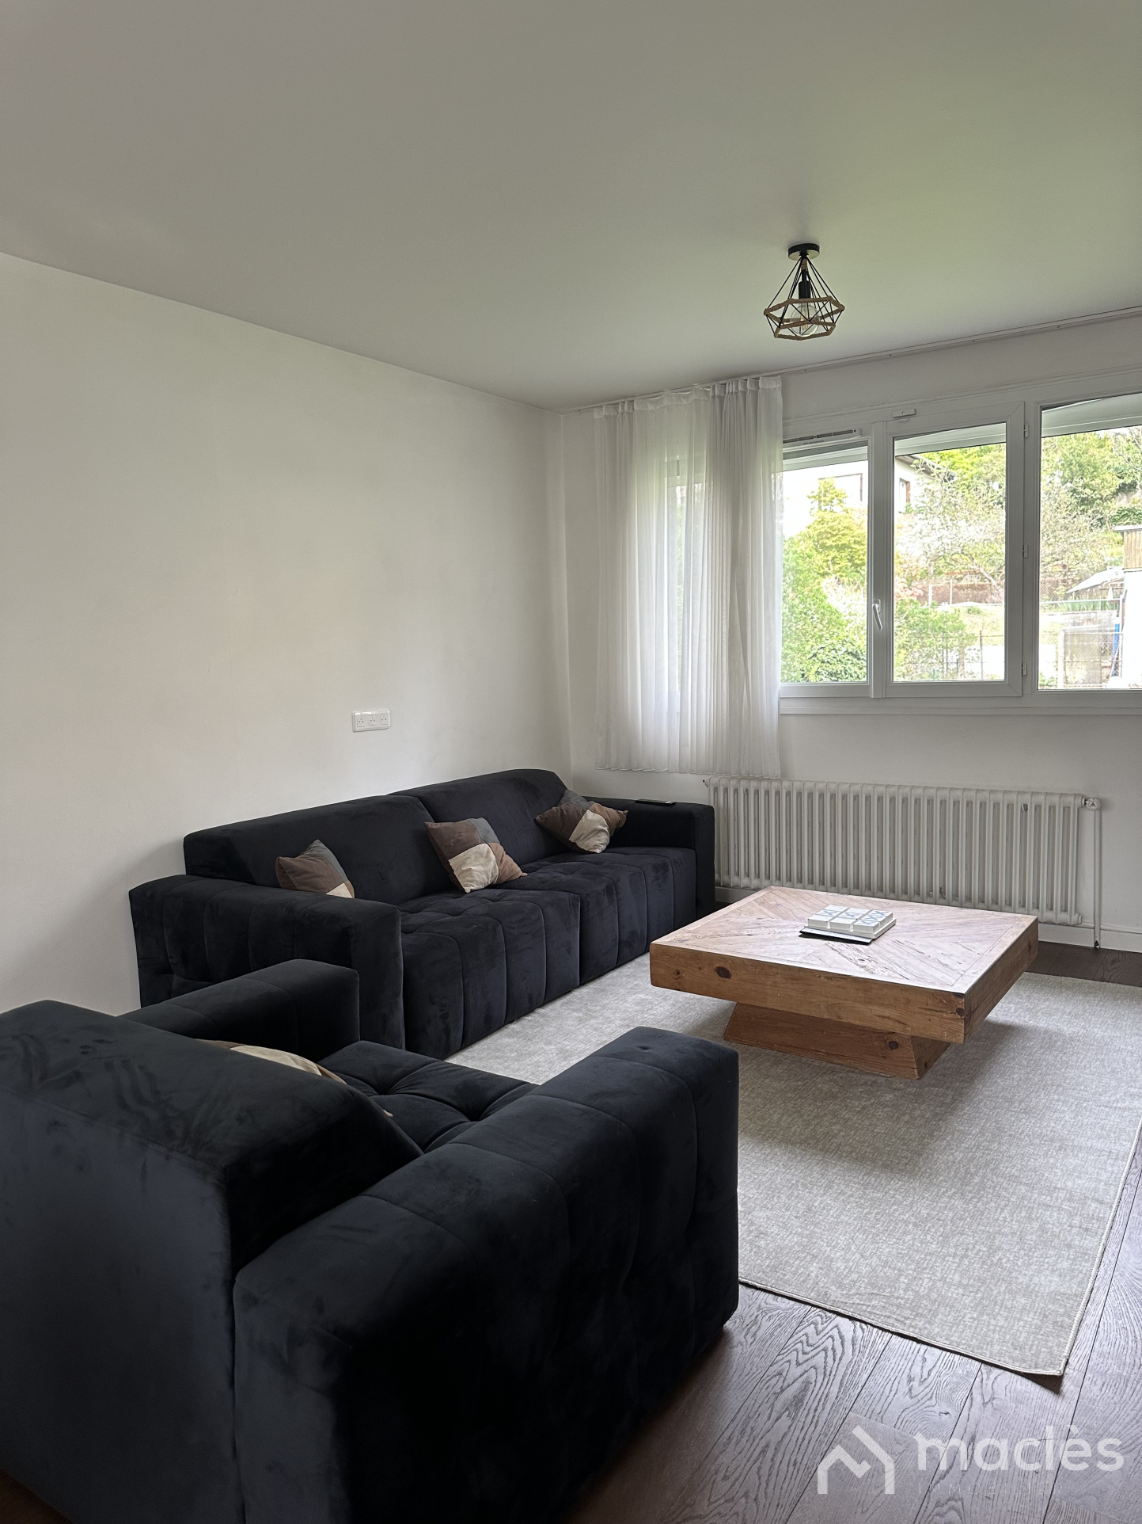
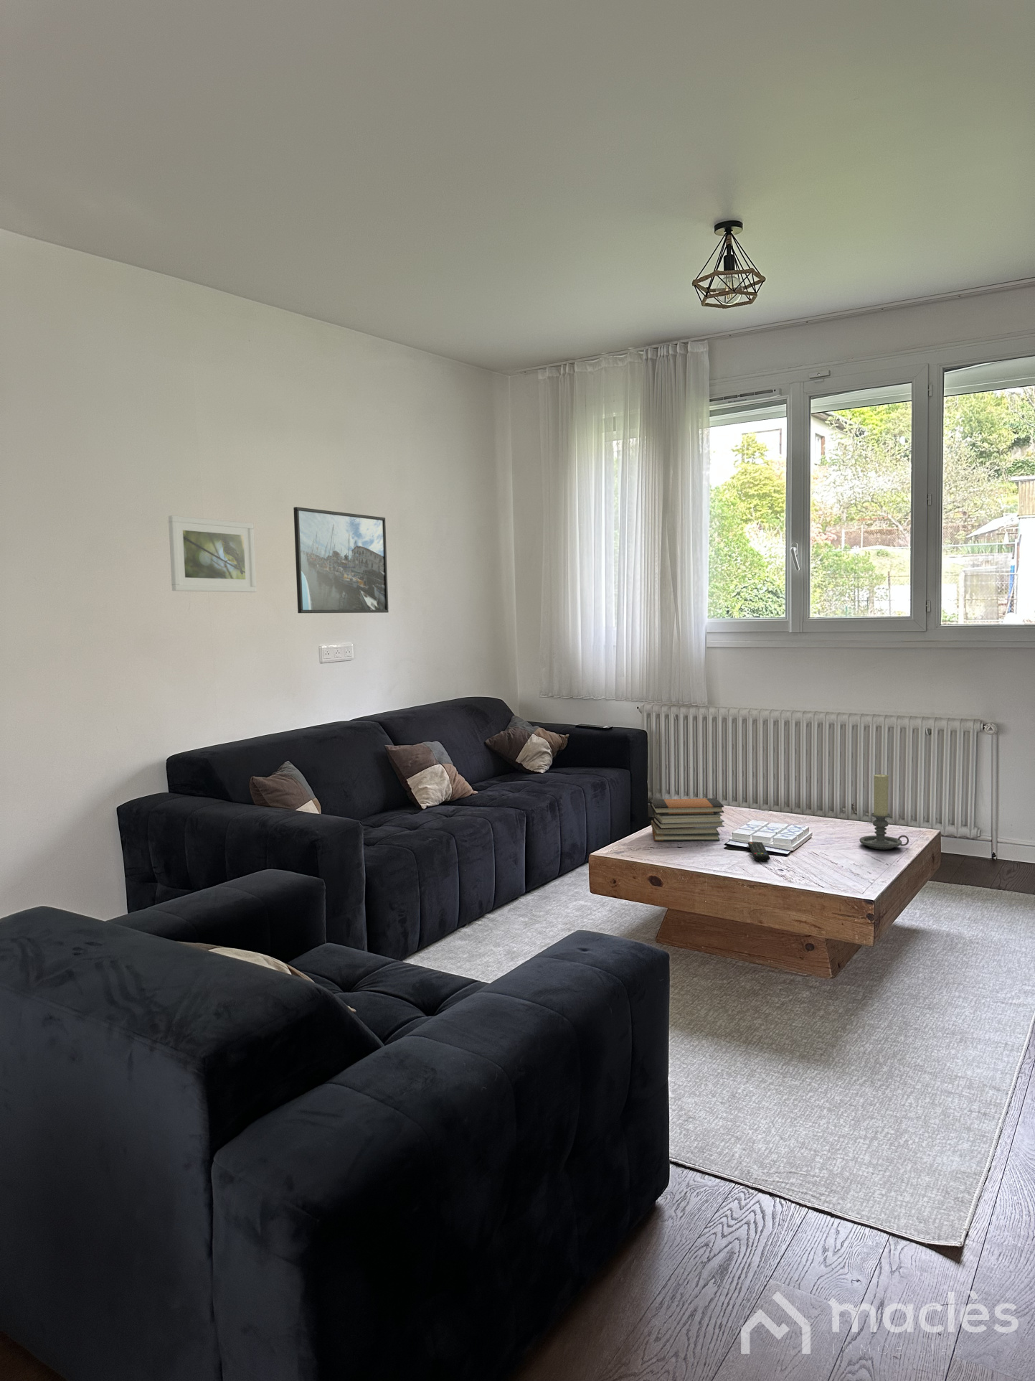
+ candle holder [859,773,910,850]
+ remote control [747,842,771,862]
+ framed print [167,514,257,593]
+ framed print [292,506,389,613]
+ book stack [649,797,725,842]
